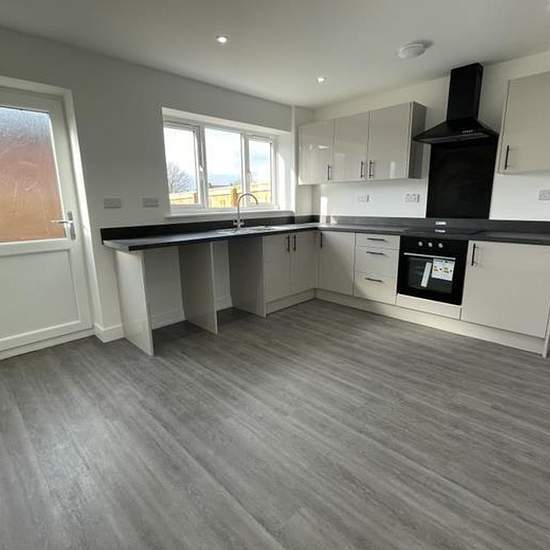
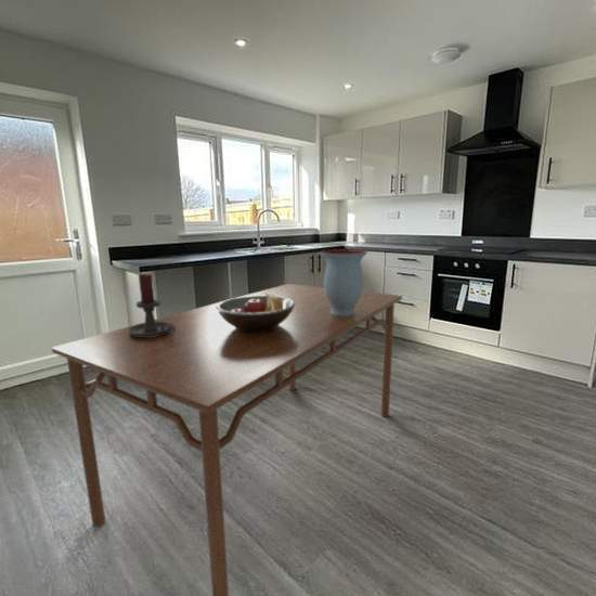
+ dining table [50,283,403,596]
+ vase [319,248,368,315]
+ fruit bowl [216,293,295,331]
+ candle holder [127,272,176,337]
